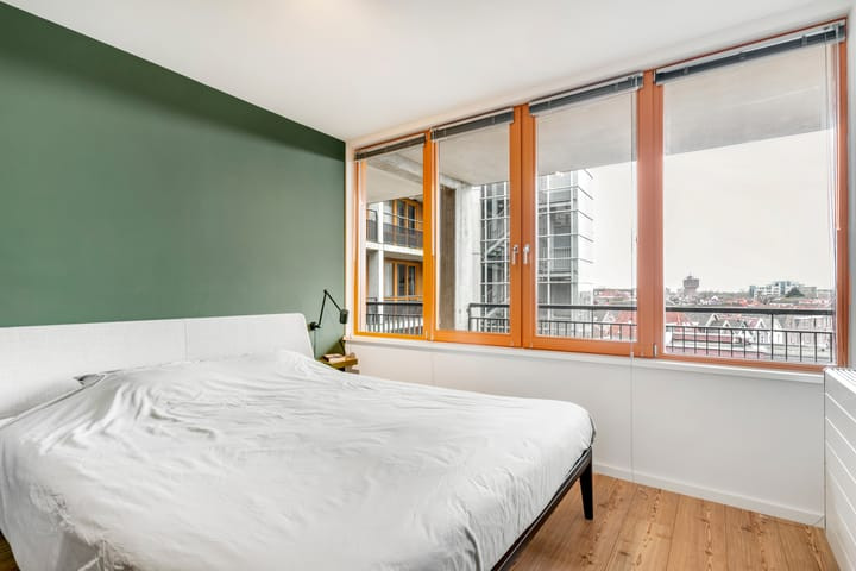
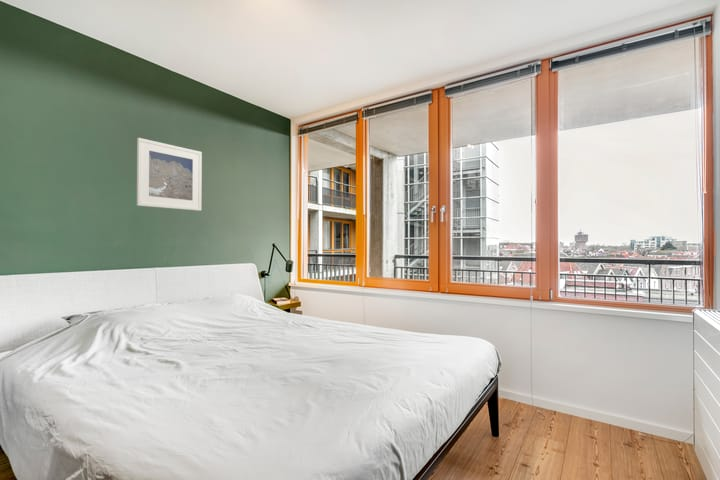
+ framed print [136,137,203,212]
